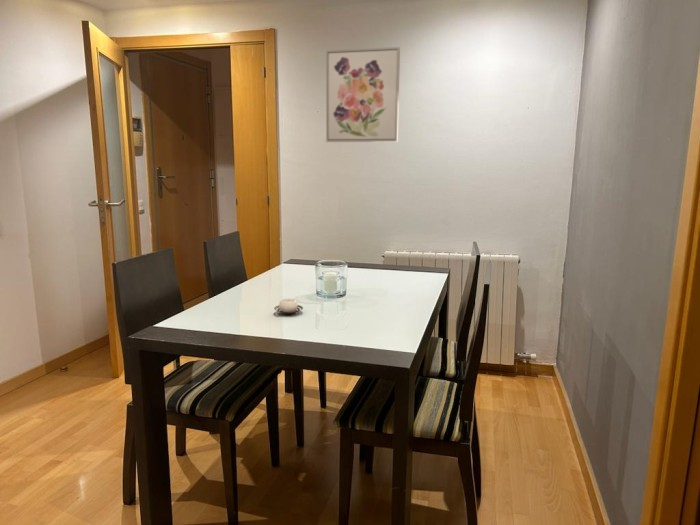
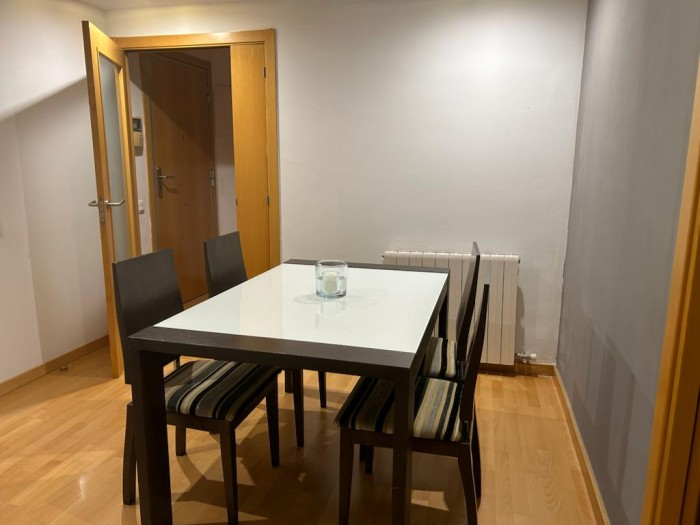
- cup [273,297,304,315]
- wall art [325,46,401,143]
